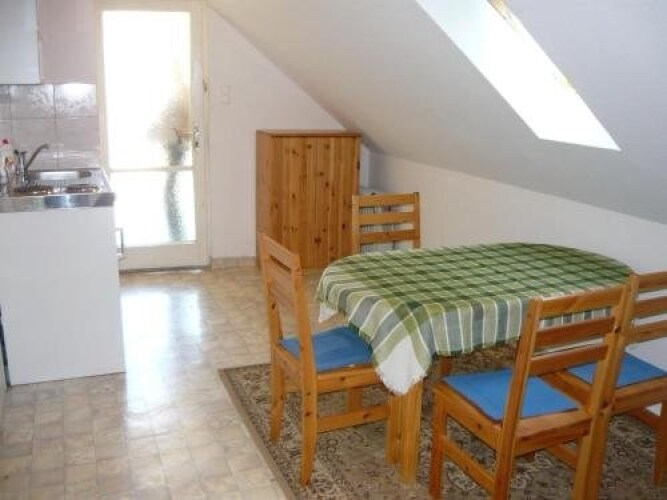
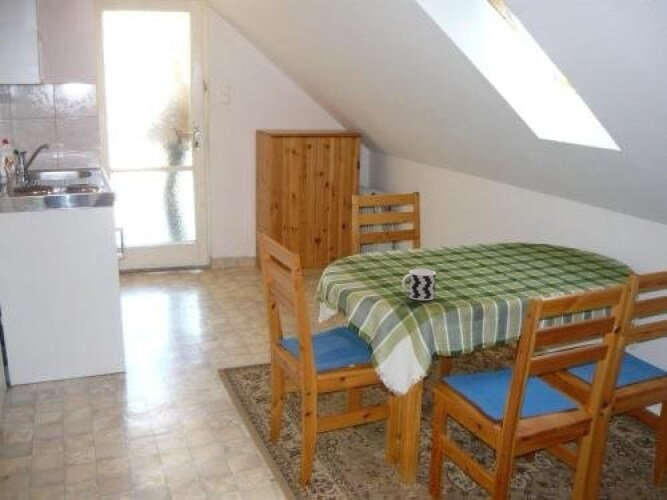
+ cup [401,268,437,301]
